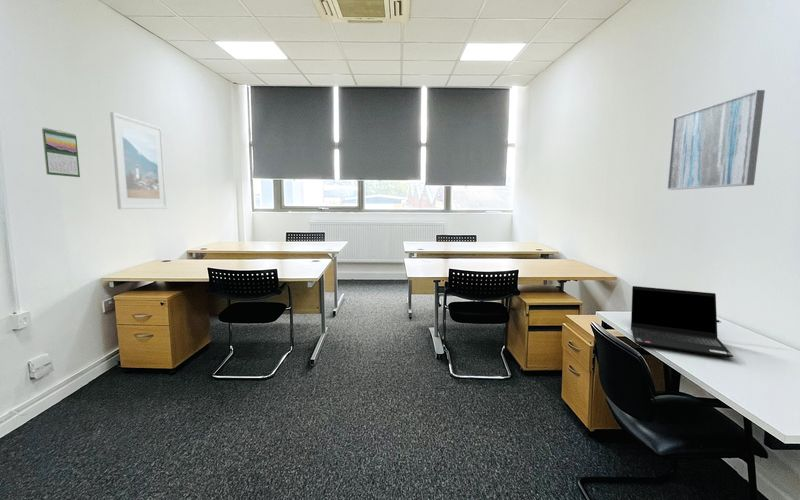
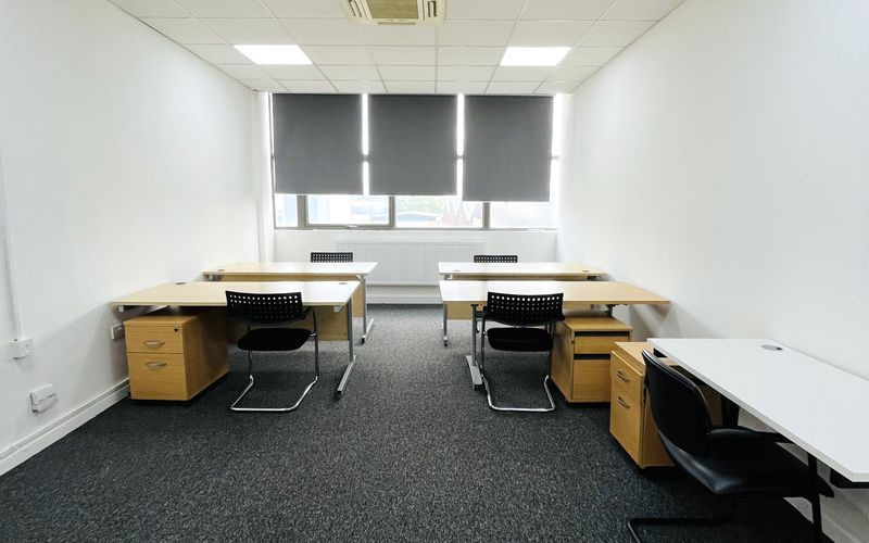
- calendar [41,127,81,178]
- laptop computer [630,285,734,358]
- wall art [666,89,766,191]
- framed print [109,111,168,210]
